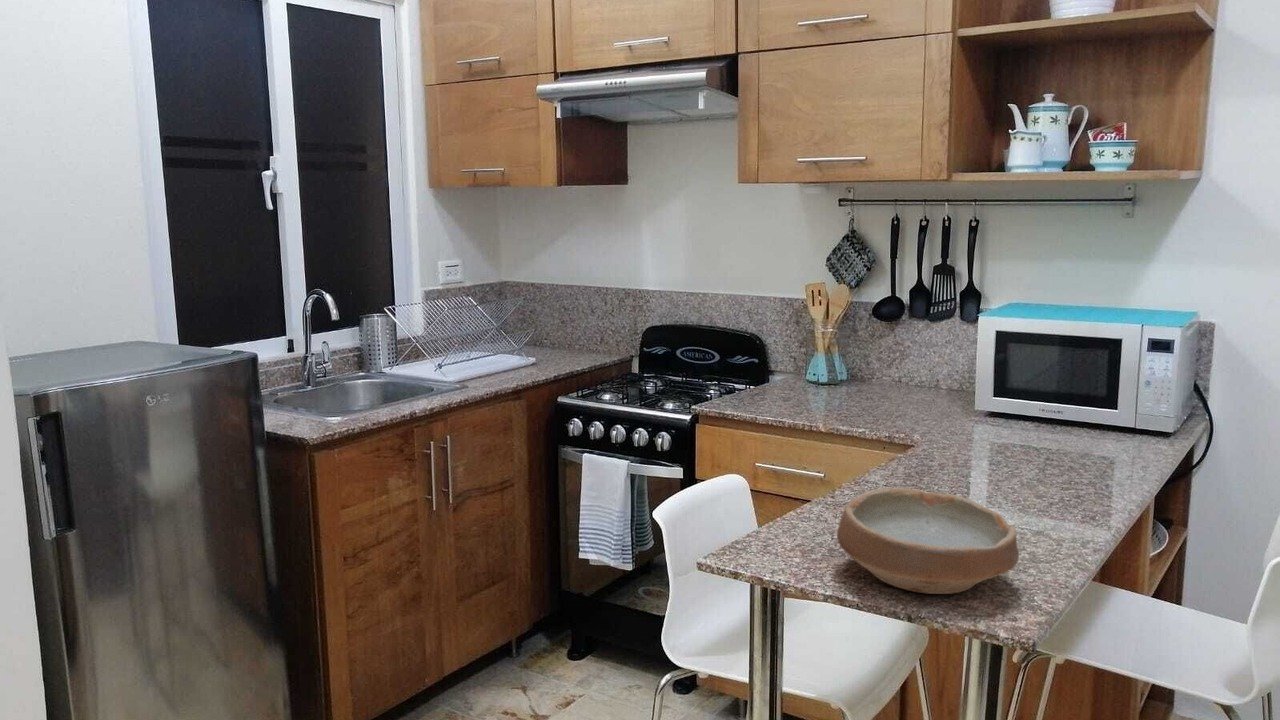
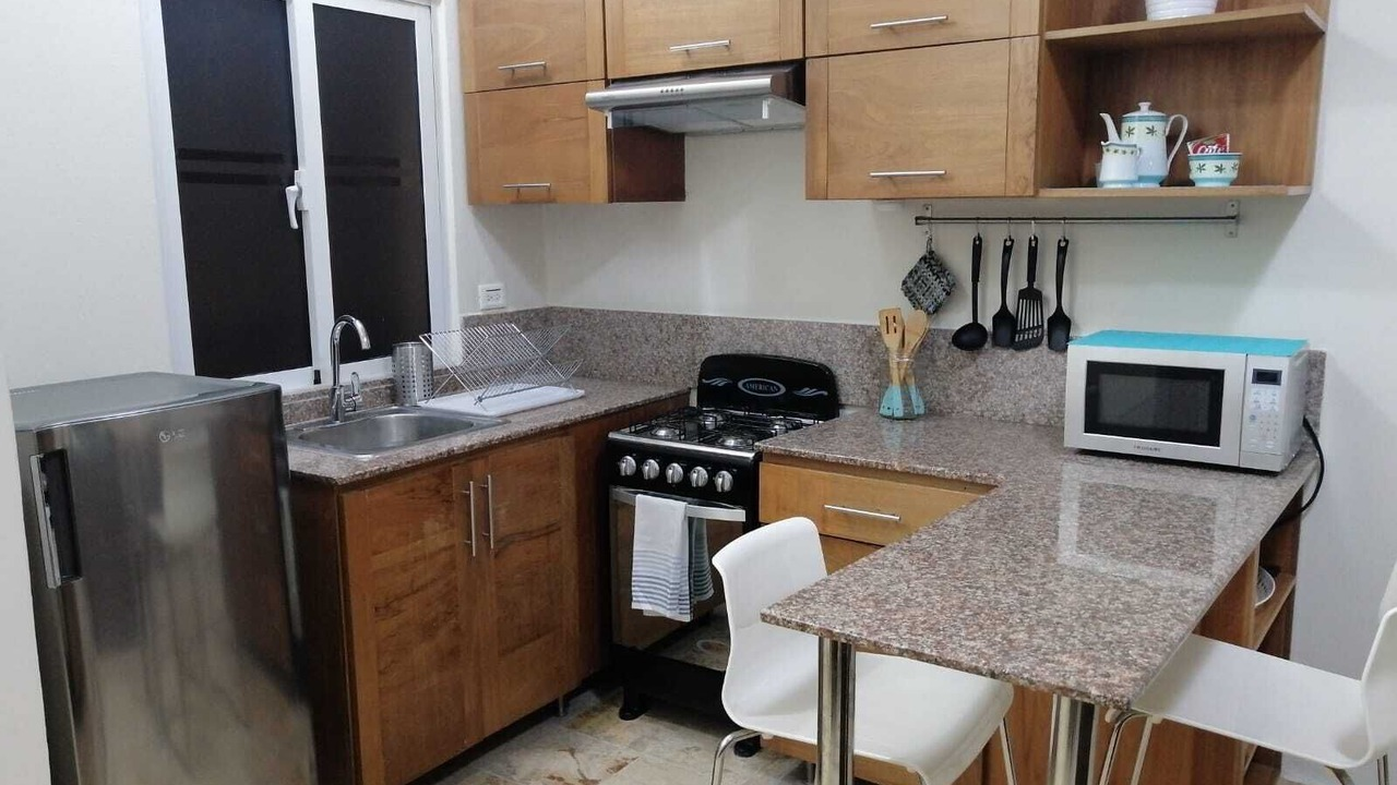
- bowl [836,487,1020,595]
